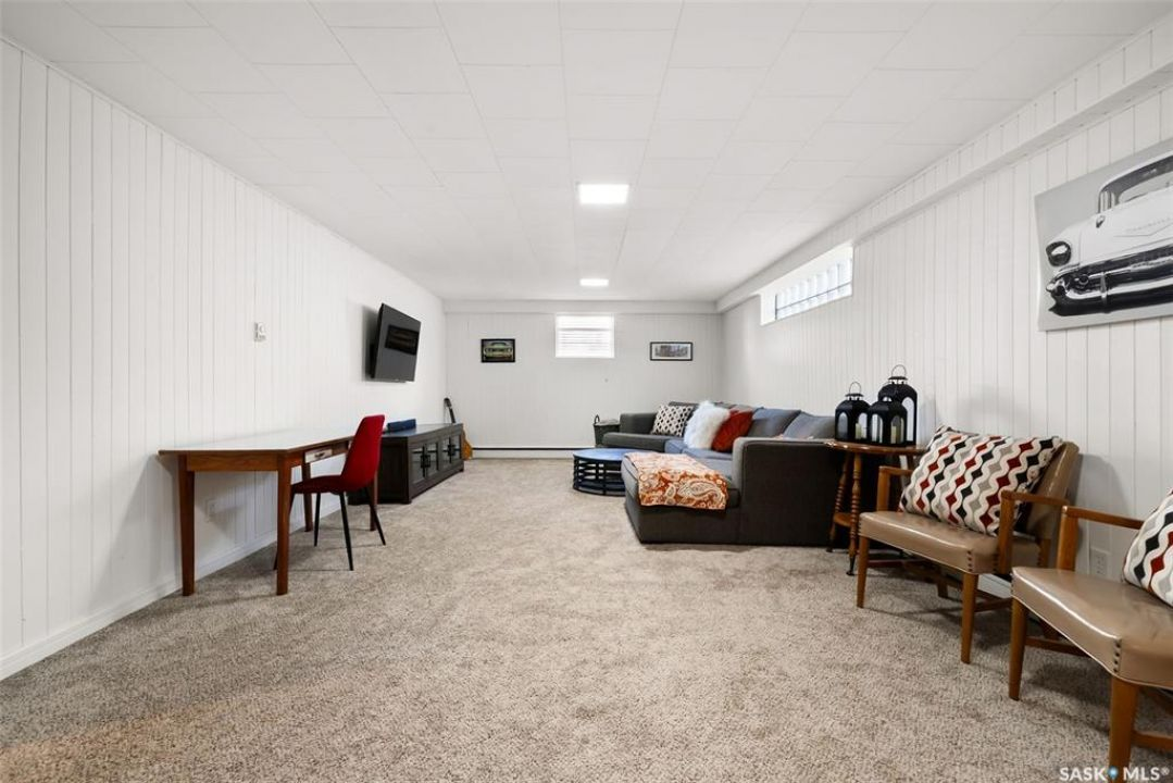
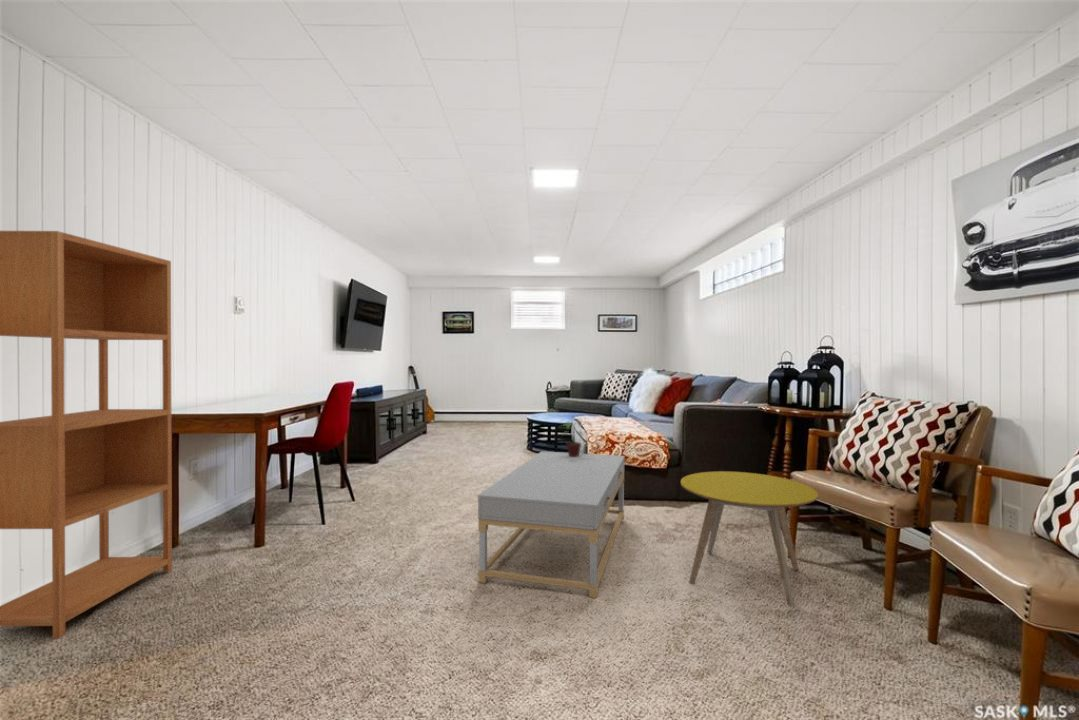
+ side table [680,470,819,608]
+ potted plant [557,420,593,457]
+ bookcase [0,230,173,640]
+ coffee table [477,450,626,599]
